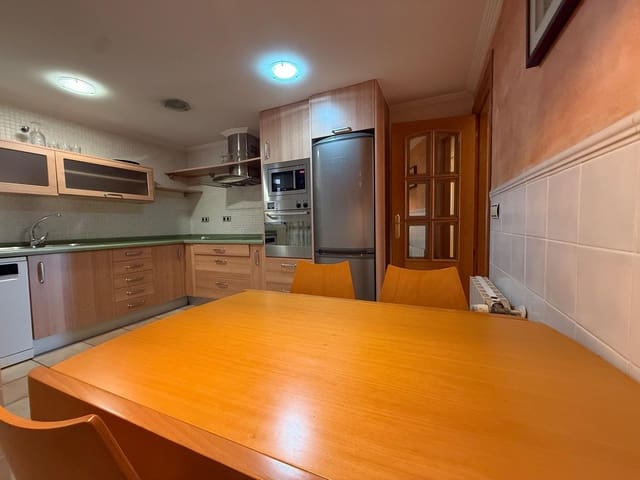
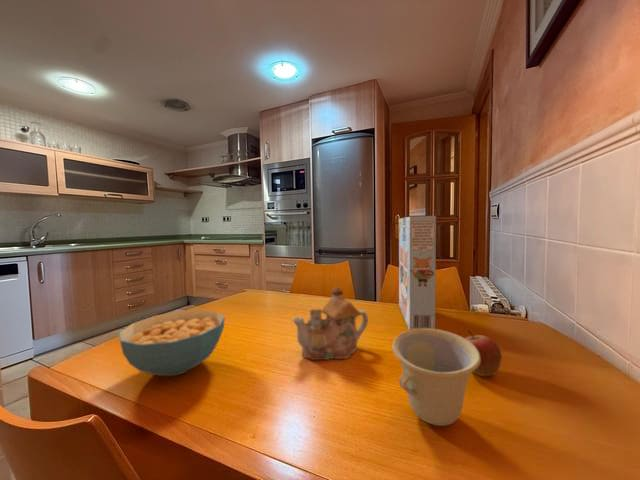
+ cereal bowl [118,309,226,377]
+ cup [391,328,481,427]
+ cereal box [398,215,437,330]
+ teapot [291,285,369,361]
+ fruit [464,329,503,377]
